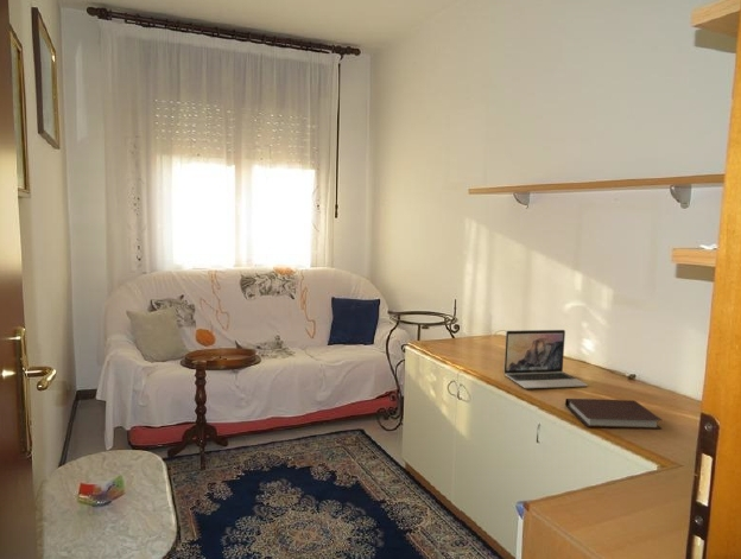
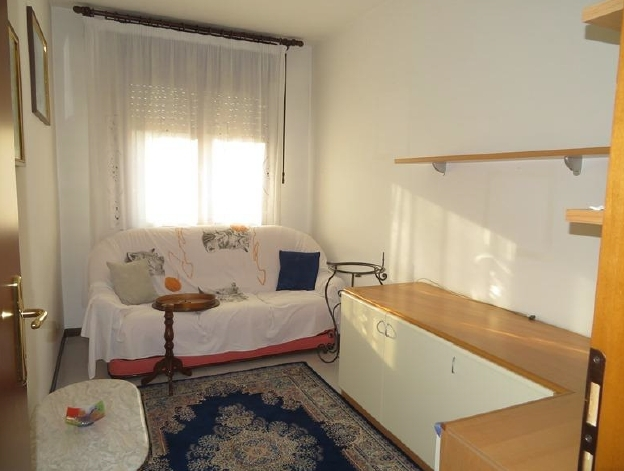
- notebook [564,398,663,430]
- laptop [504,329,588,389]
